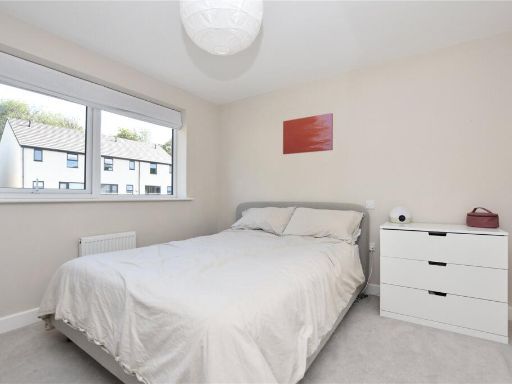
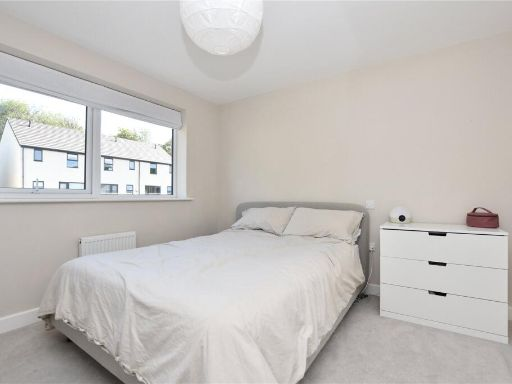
- wall art [282,112,334,155]
